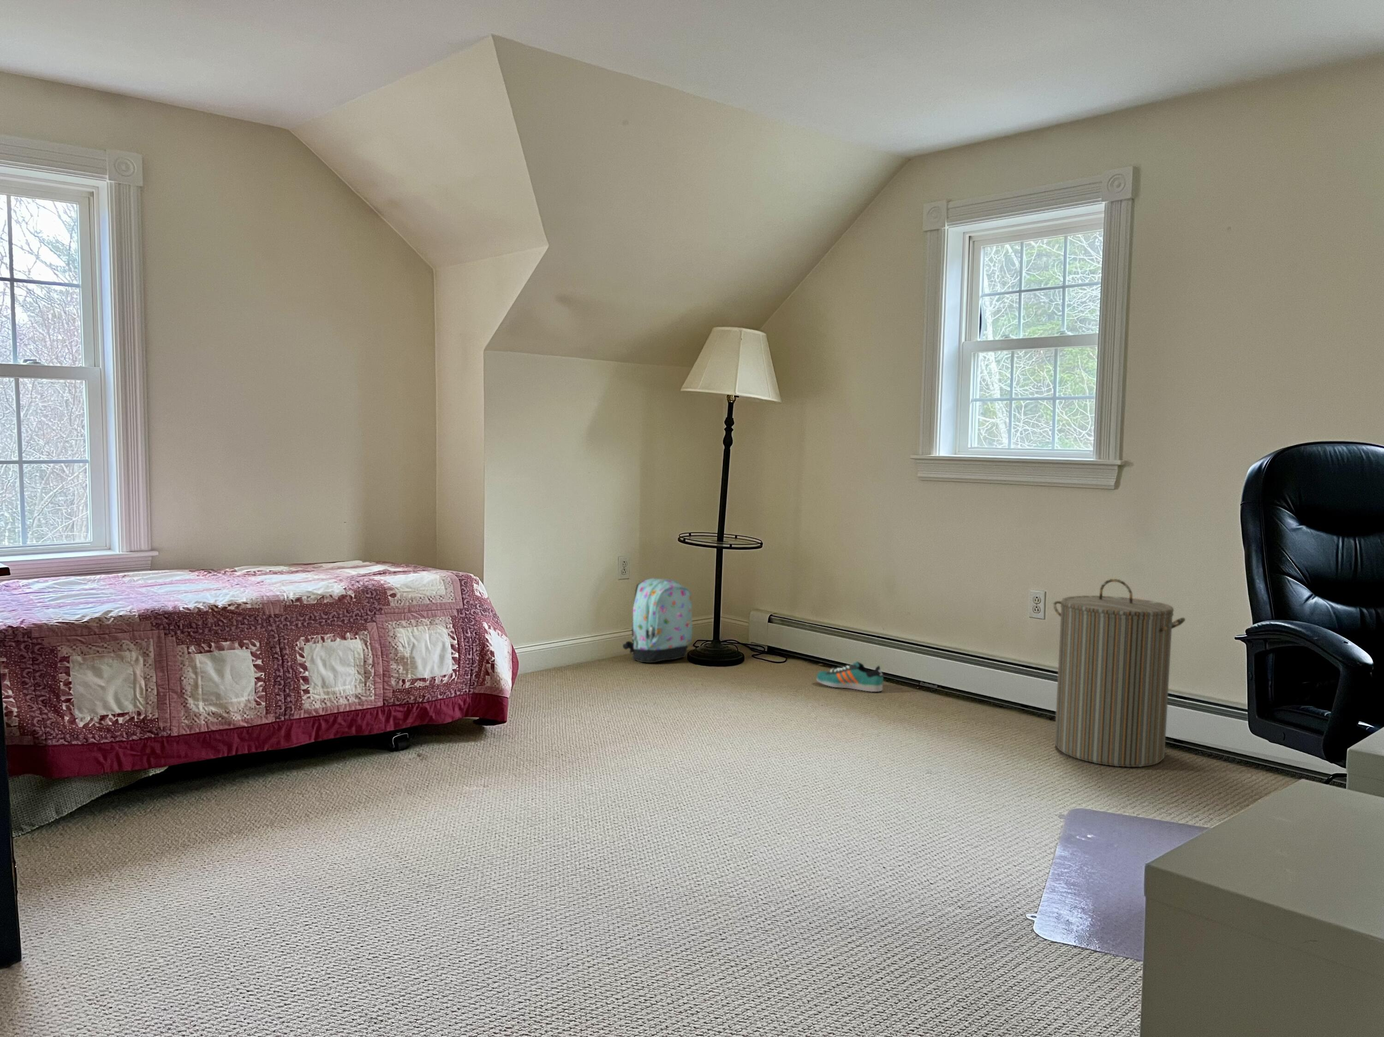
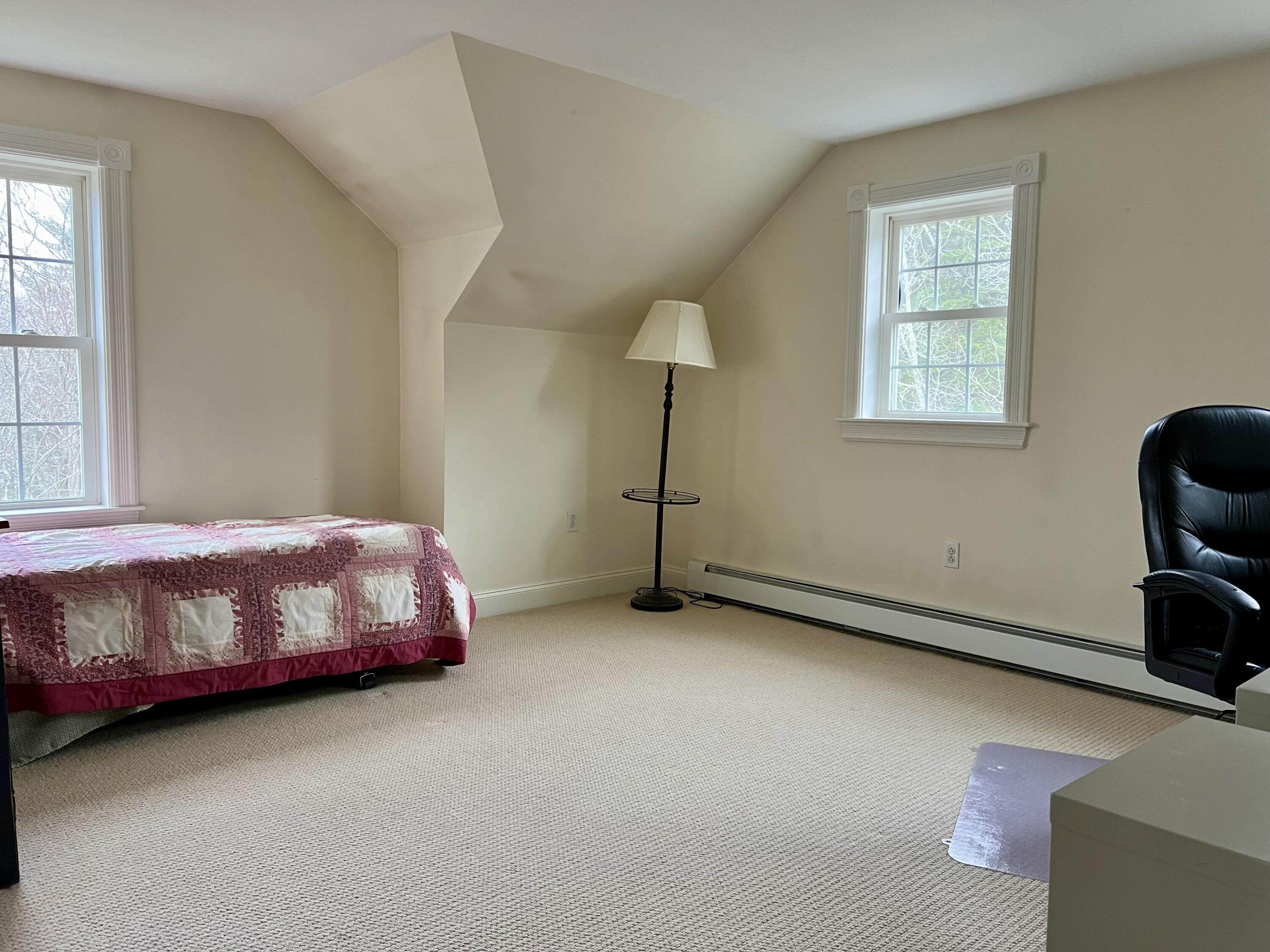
- laundry hamper [1053,578,1186,767]
- backpack [622,578,693,663]
- sneaker [816,661,884,693]
